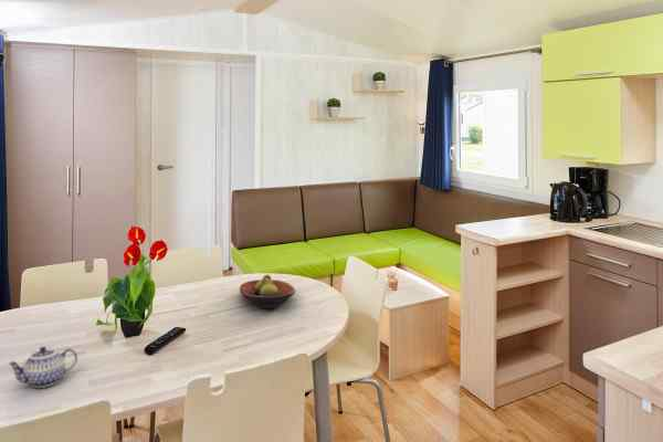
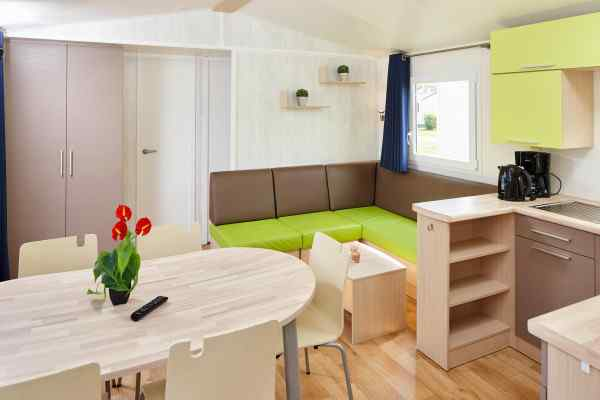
- fruit bowl [239,274,296,309]
- teapot [7,346,78,389]
